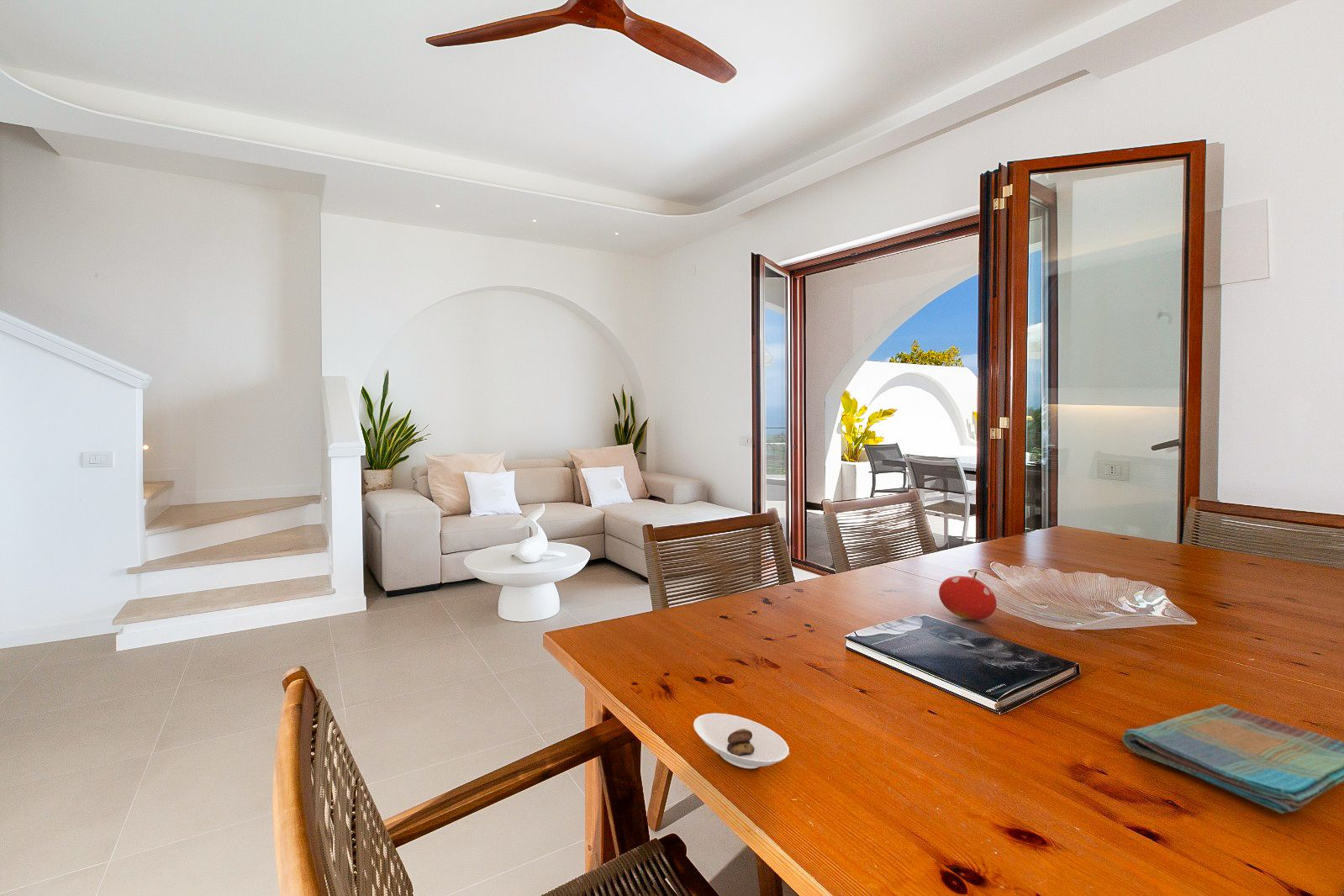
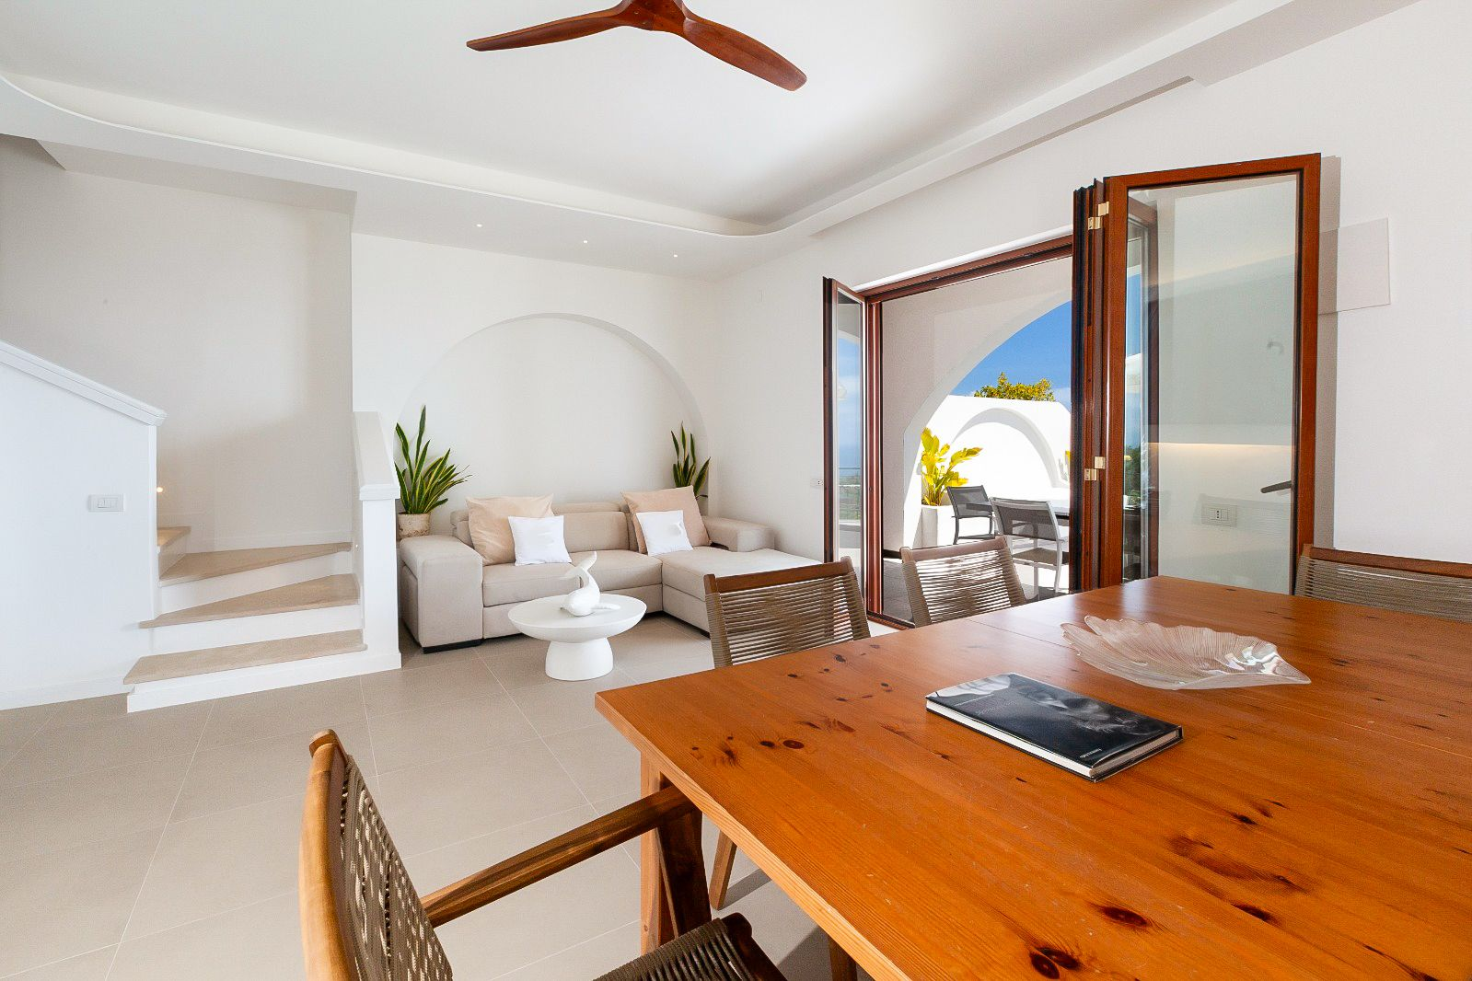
- fruit [938,571,998,621]
- saucer [693,713,790,769]
- dish towel [1121,704,1344,814]
